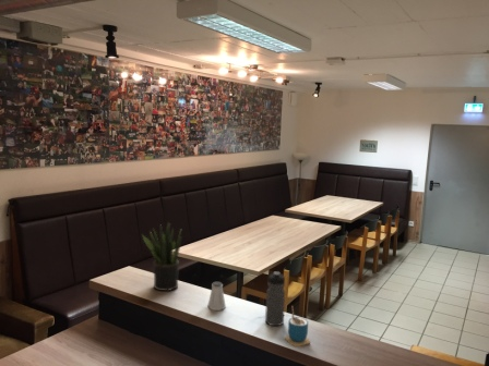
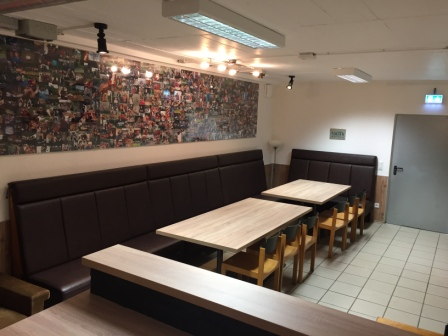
- potted plant [141,221,182,292]
- saltshaker [206,281,227,312]
- cup [284,305,311,347]
- water bottle [264,271,286,327]
